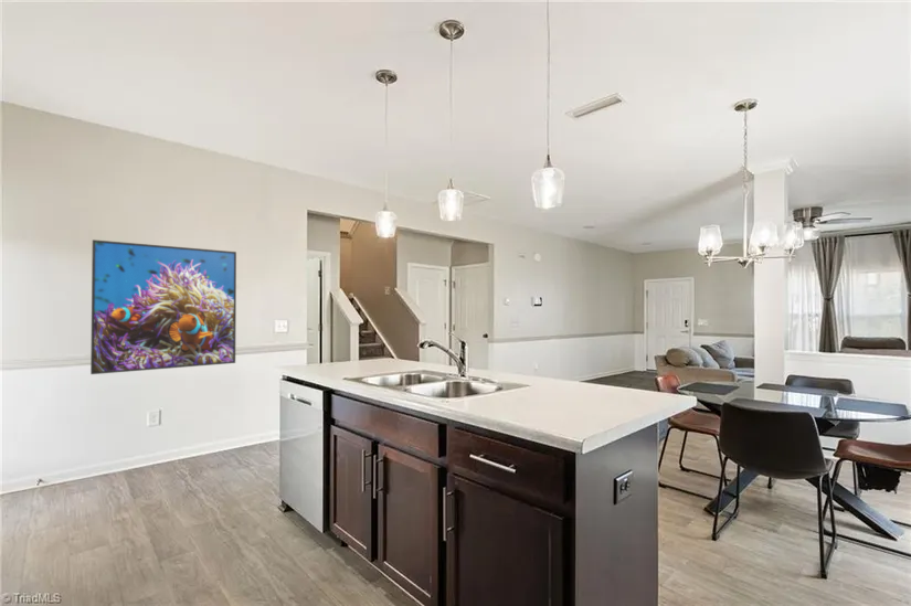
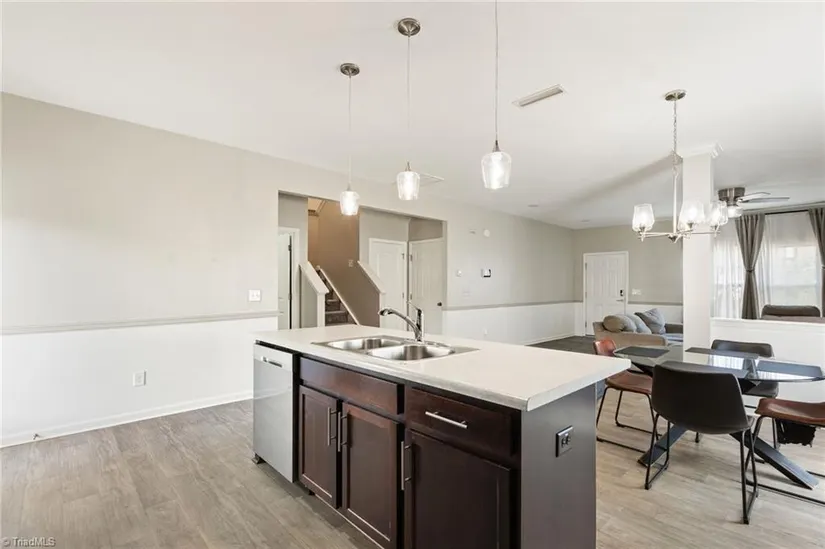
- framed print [89,238,237,375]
